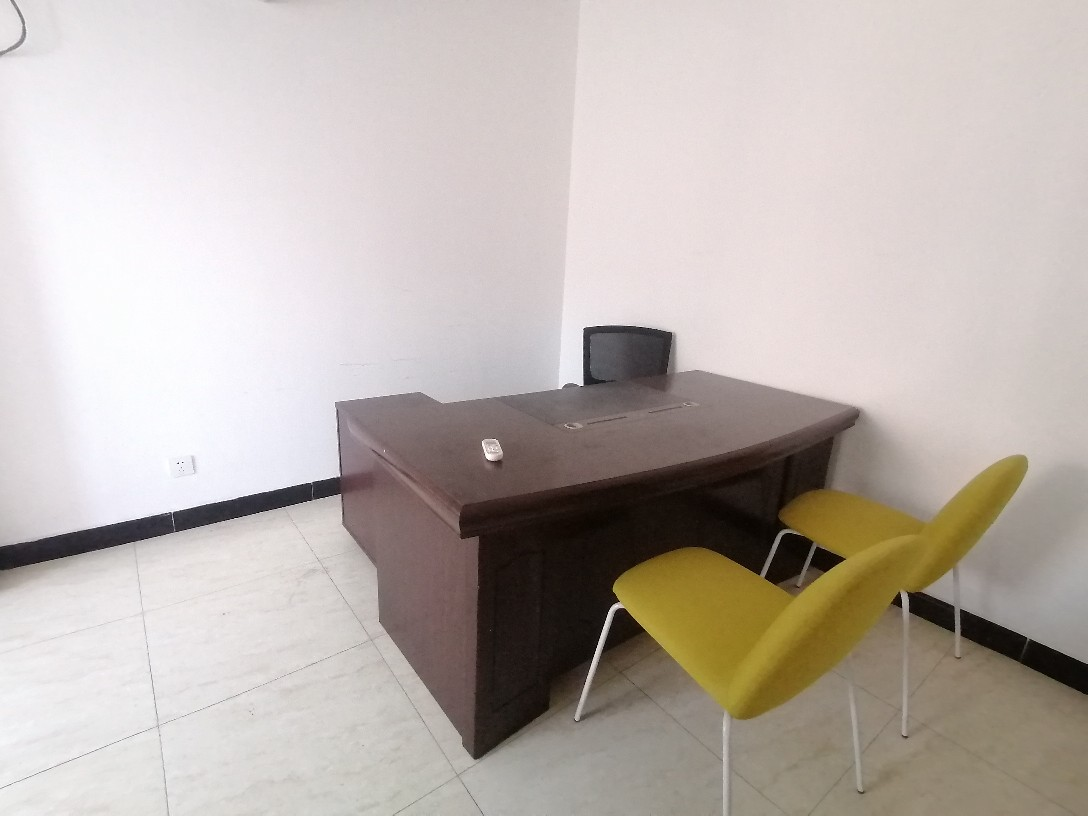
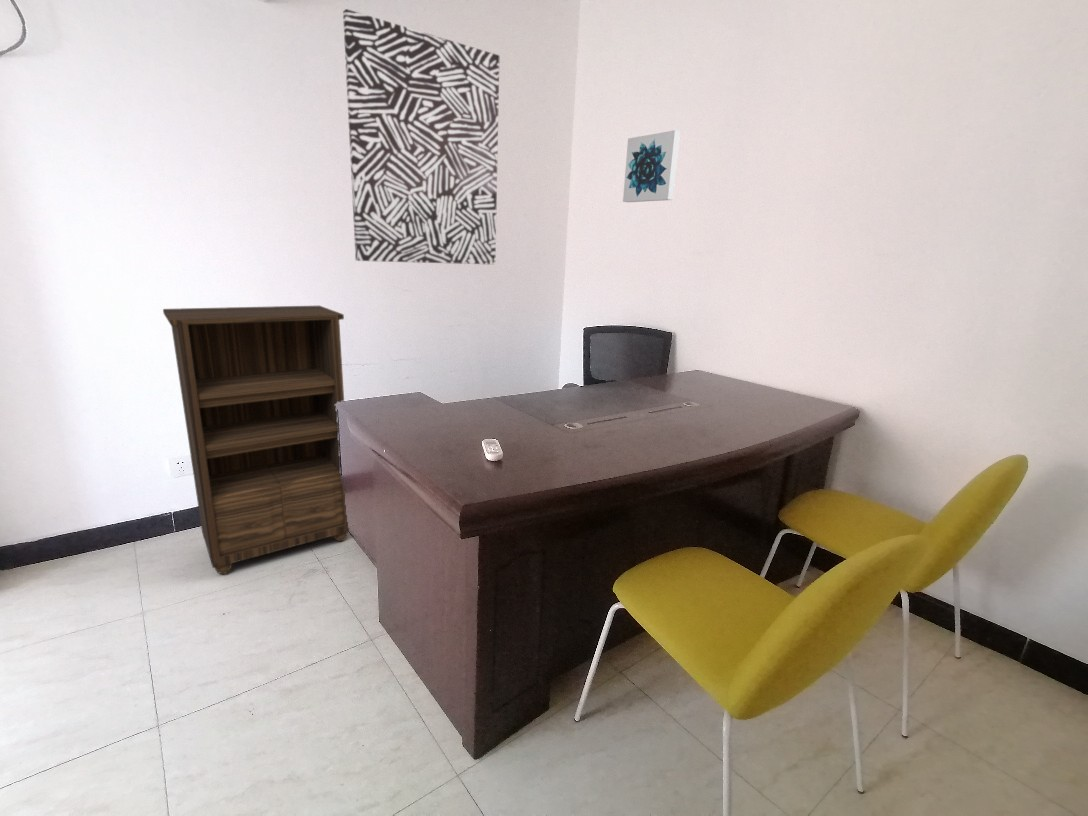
+ bookshelf [162,305,351,575]
+ wall art [342,8,501,266]
+ wall art [622,129,681,203]
